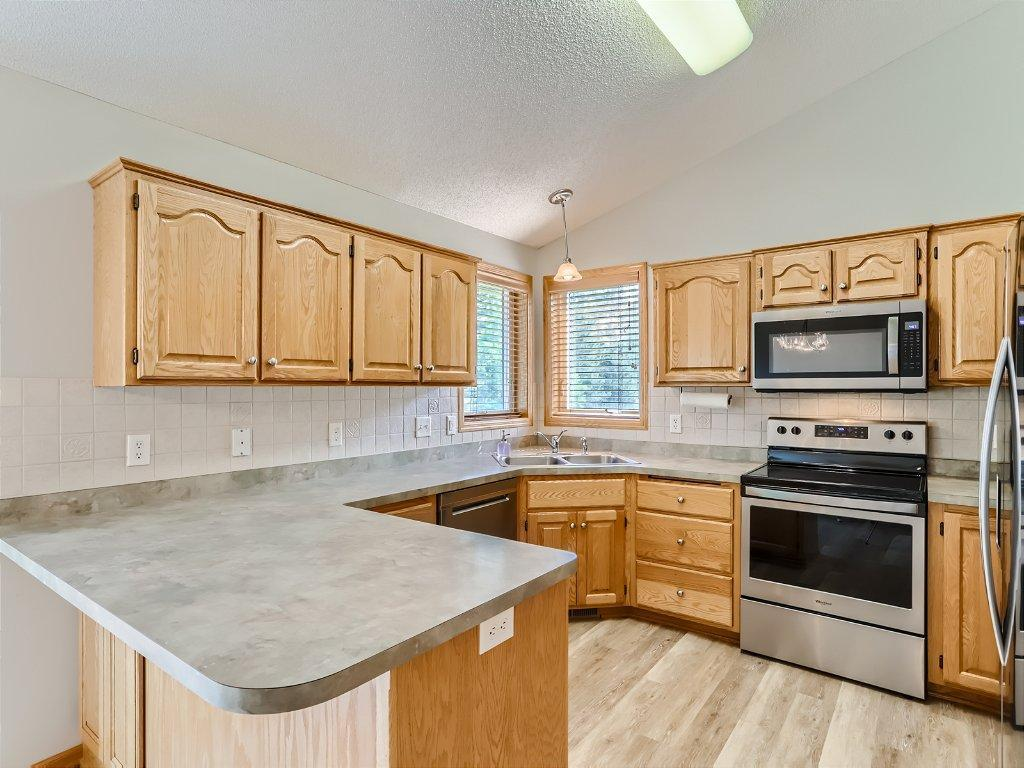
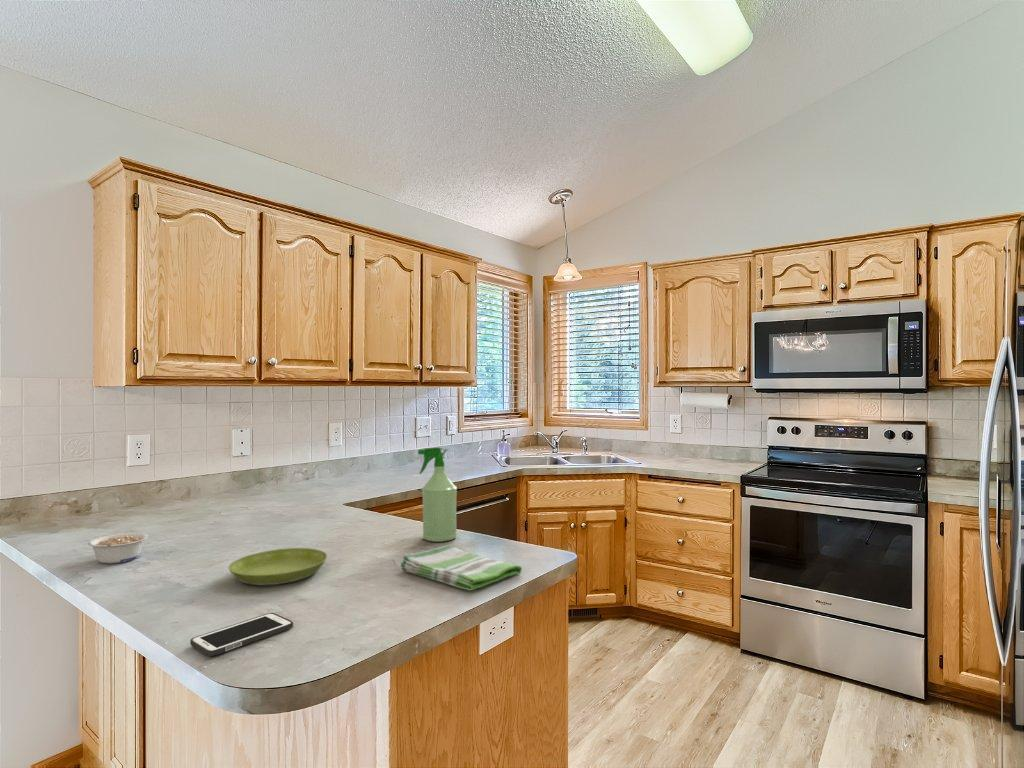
+ cell phone [189,612,294,657]
+ dish towel [399,544,523,591]
+ legume [87,532,149,564]
+ saucer [228,547,328,586]
+ spray bottle [417,446,458,543]
